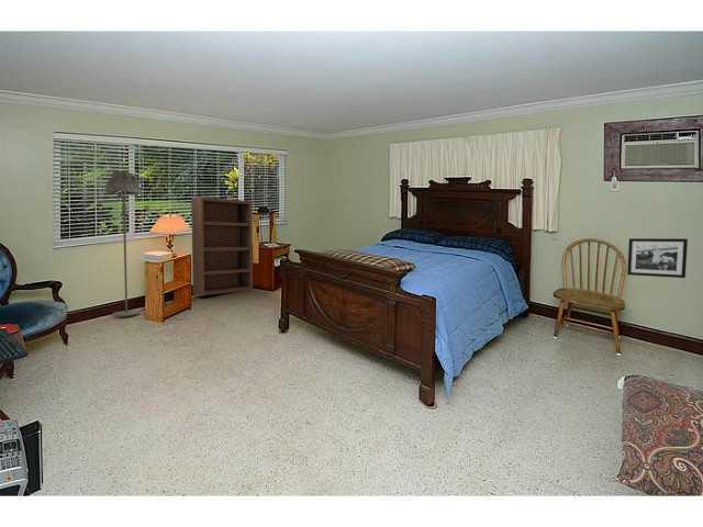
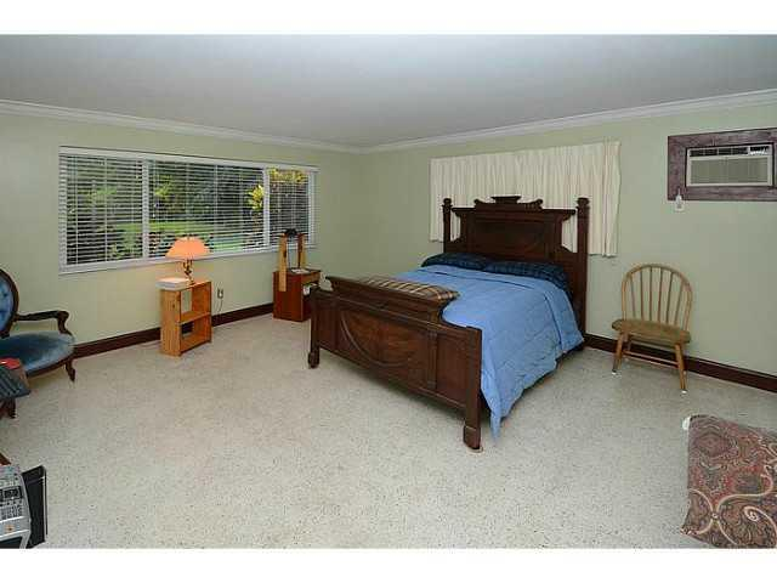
- picture frame [626,237,689,279]
- floor lamp [104,170,143,317]
- bookcase [190,195,254,296]
